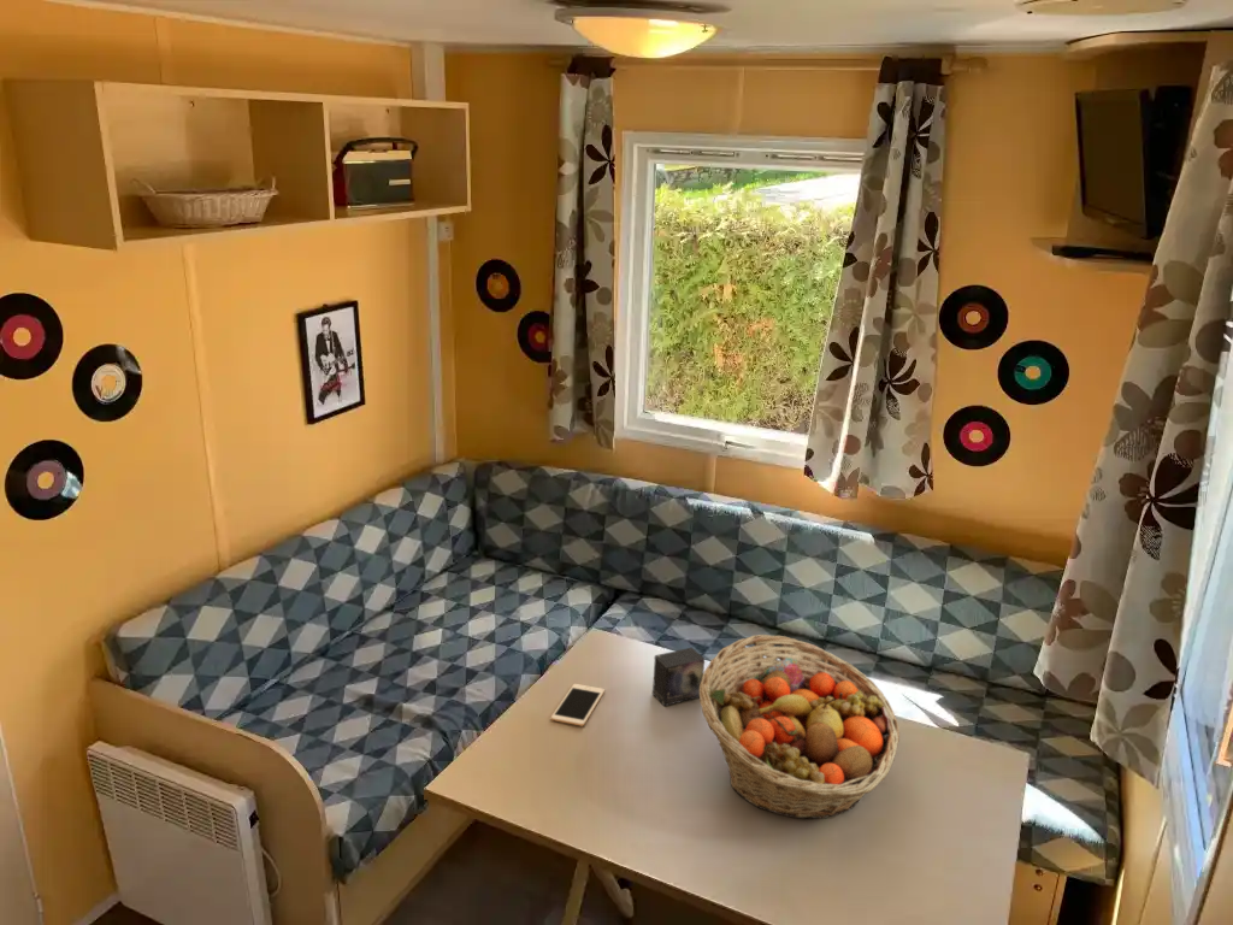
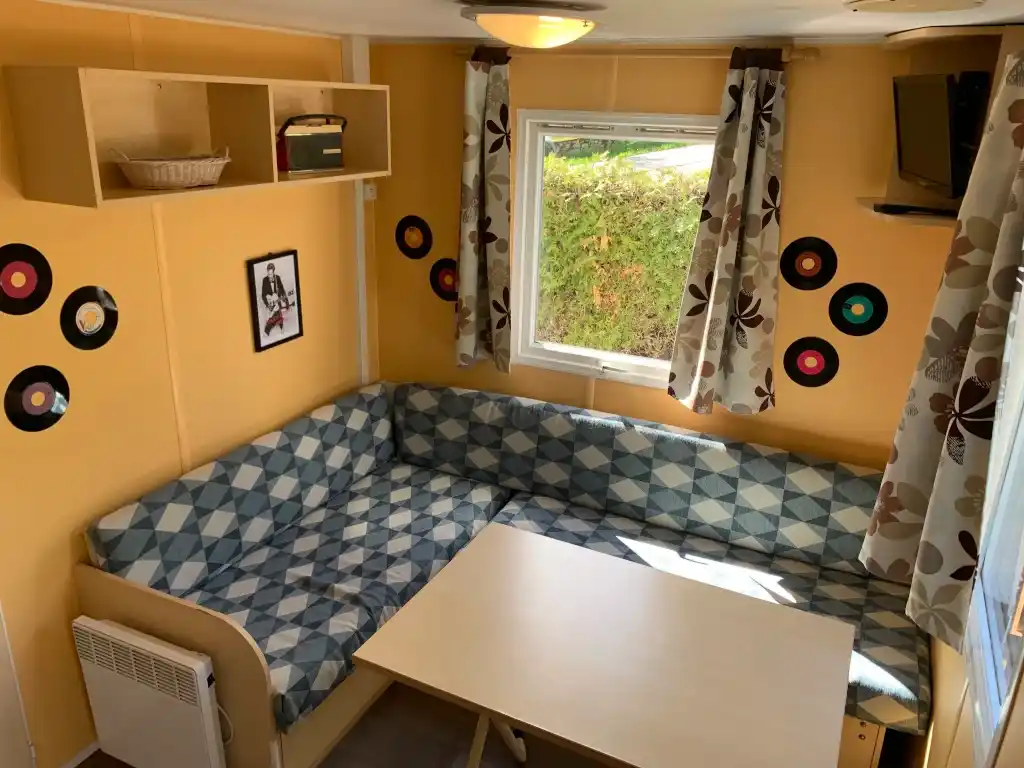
- cell phone [550,683,606,727]
- small box [651,647,706,707]
- fruit basket [698,634,901,820]
